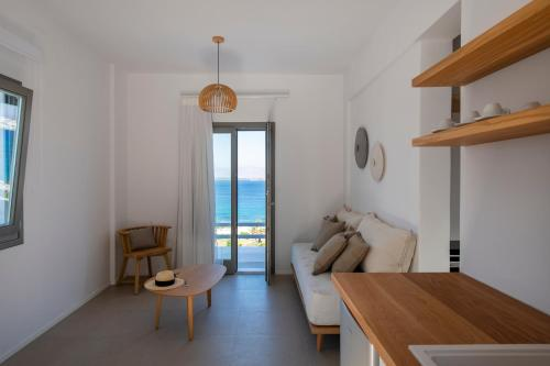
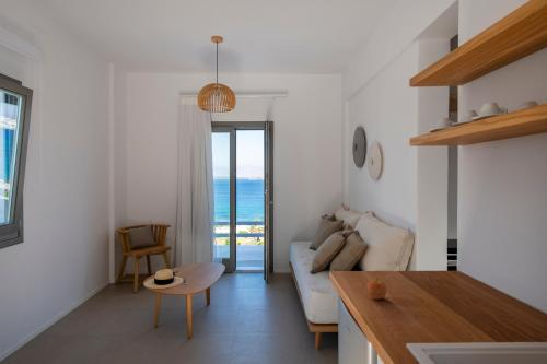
+ apple [366,277,387,301]
